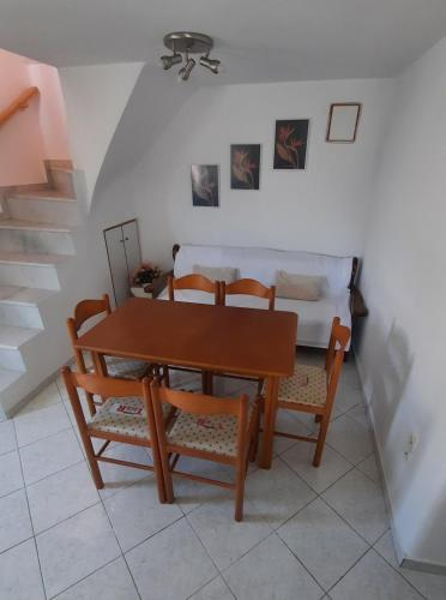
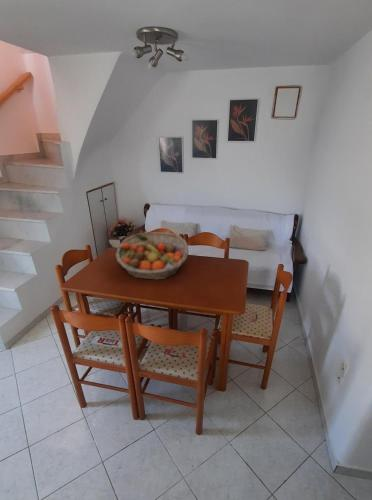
+ fruit basket [115,231,190,281]
